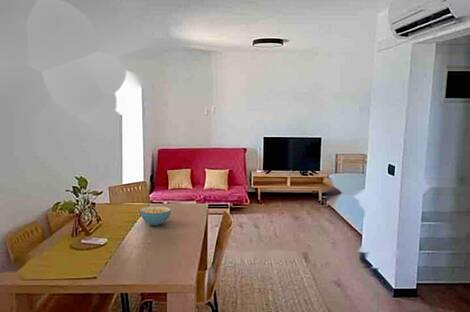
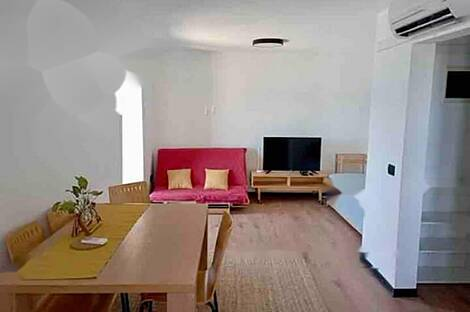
- cereal bowl [139,205,172,226]
